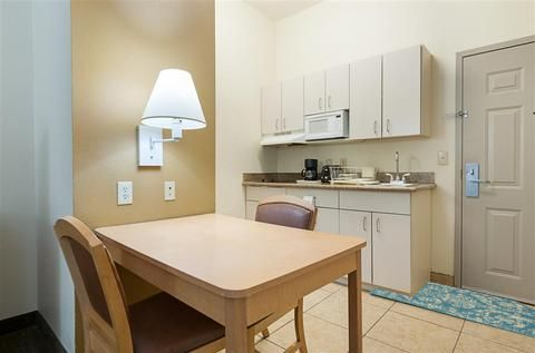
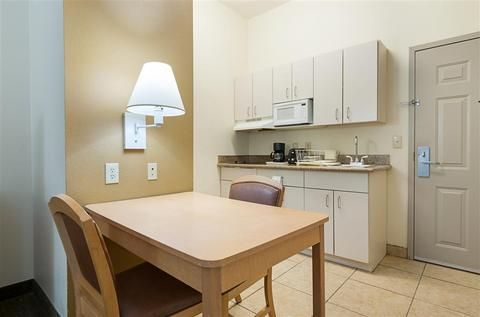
- rug [369,281,535,339]
